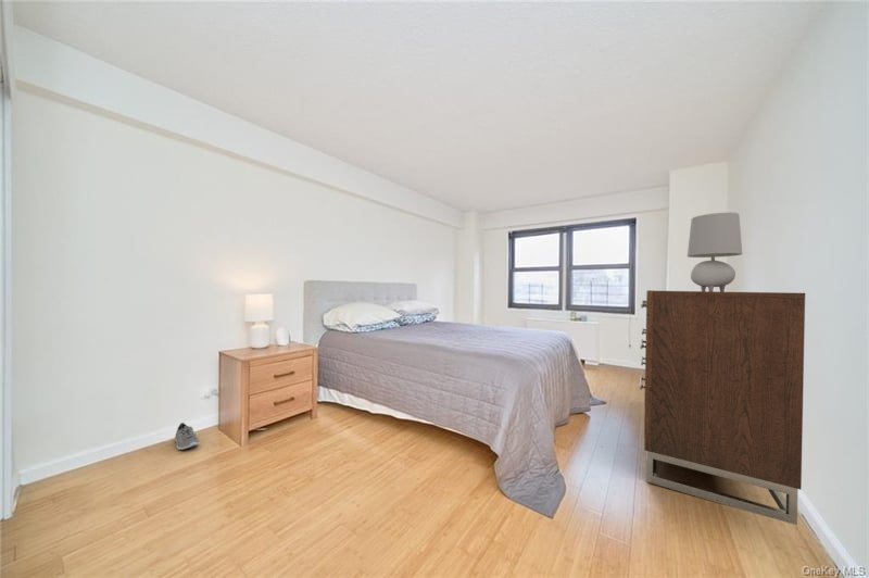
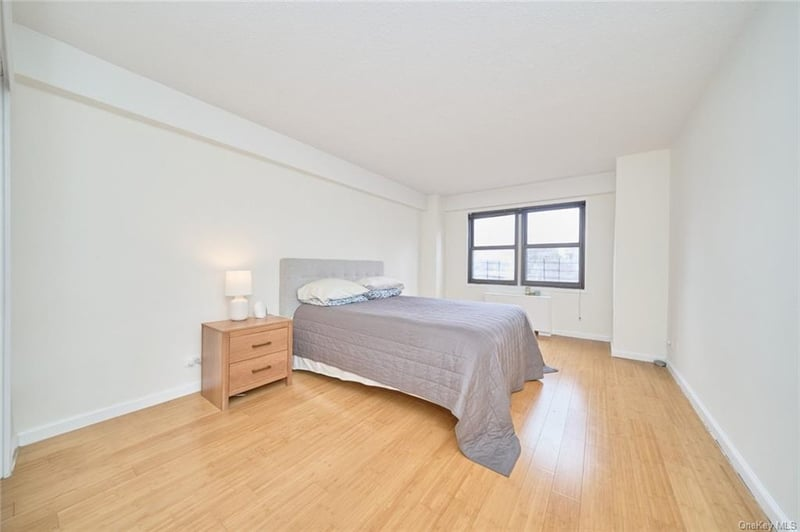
- sneaker [174,422,200,451]
- dresser [639,289,806,526]
- table lamp [687,212,743,292]
